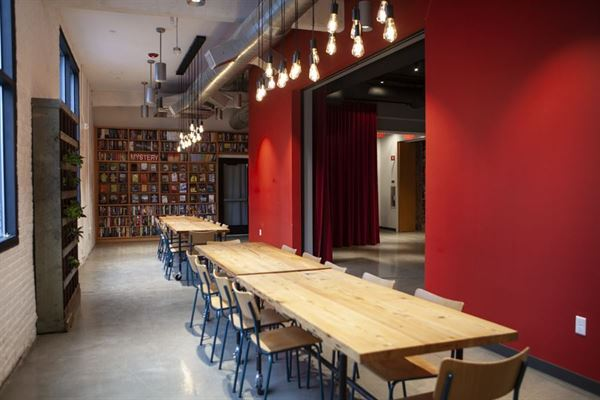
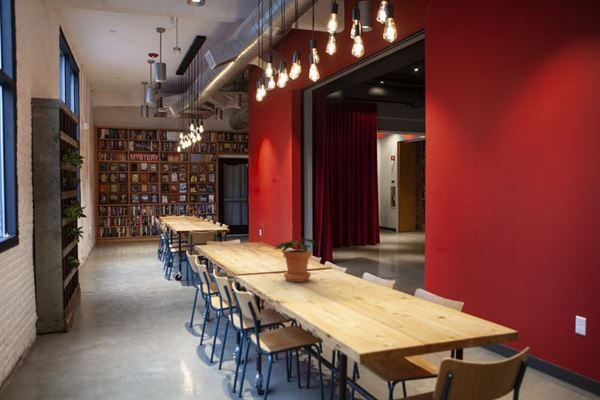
+ potted plant [272,237,316,283]
